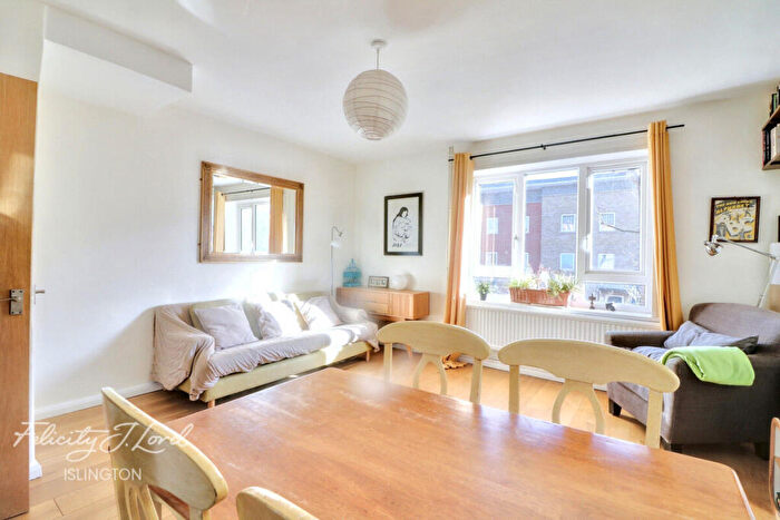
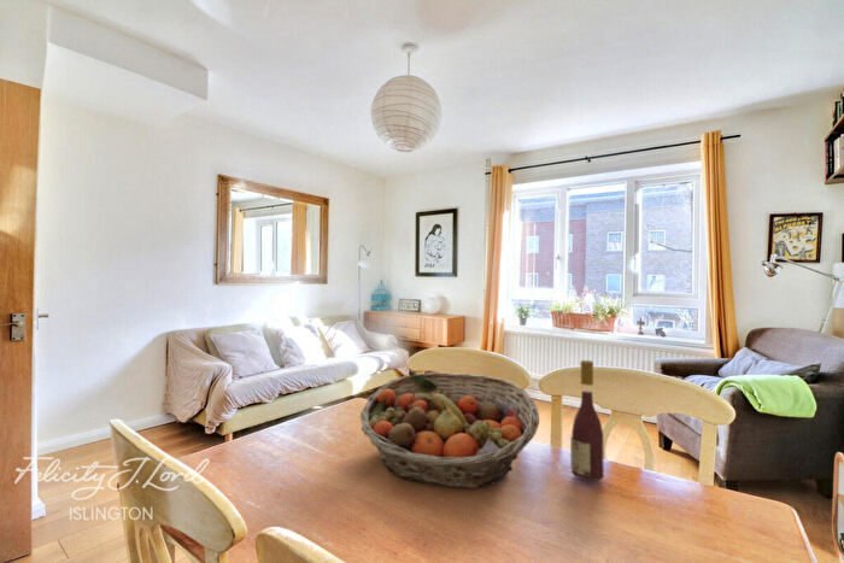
+ wine bottle [569,359,605,482]
+ fruit basket [359,371,540,489]
